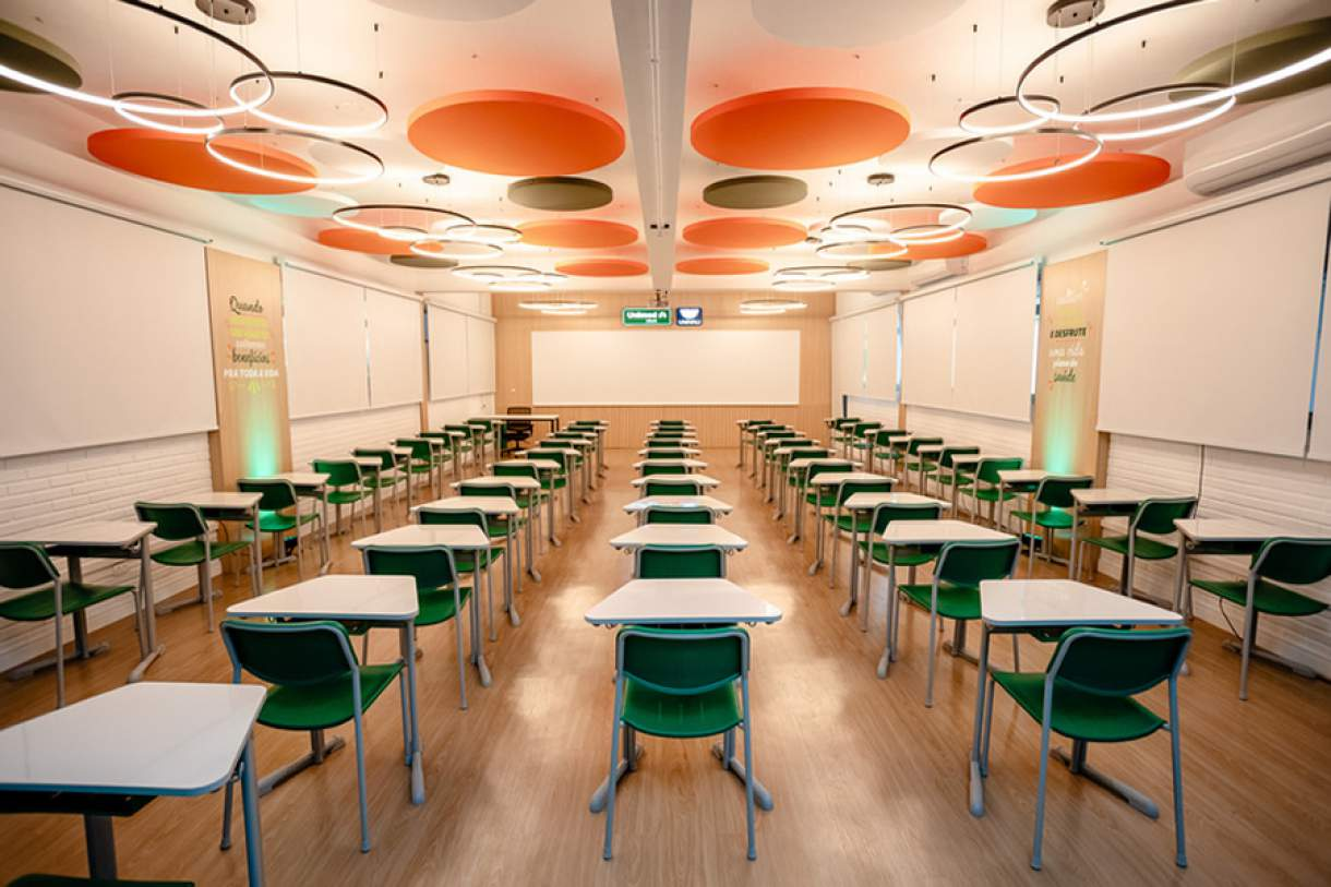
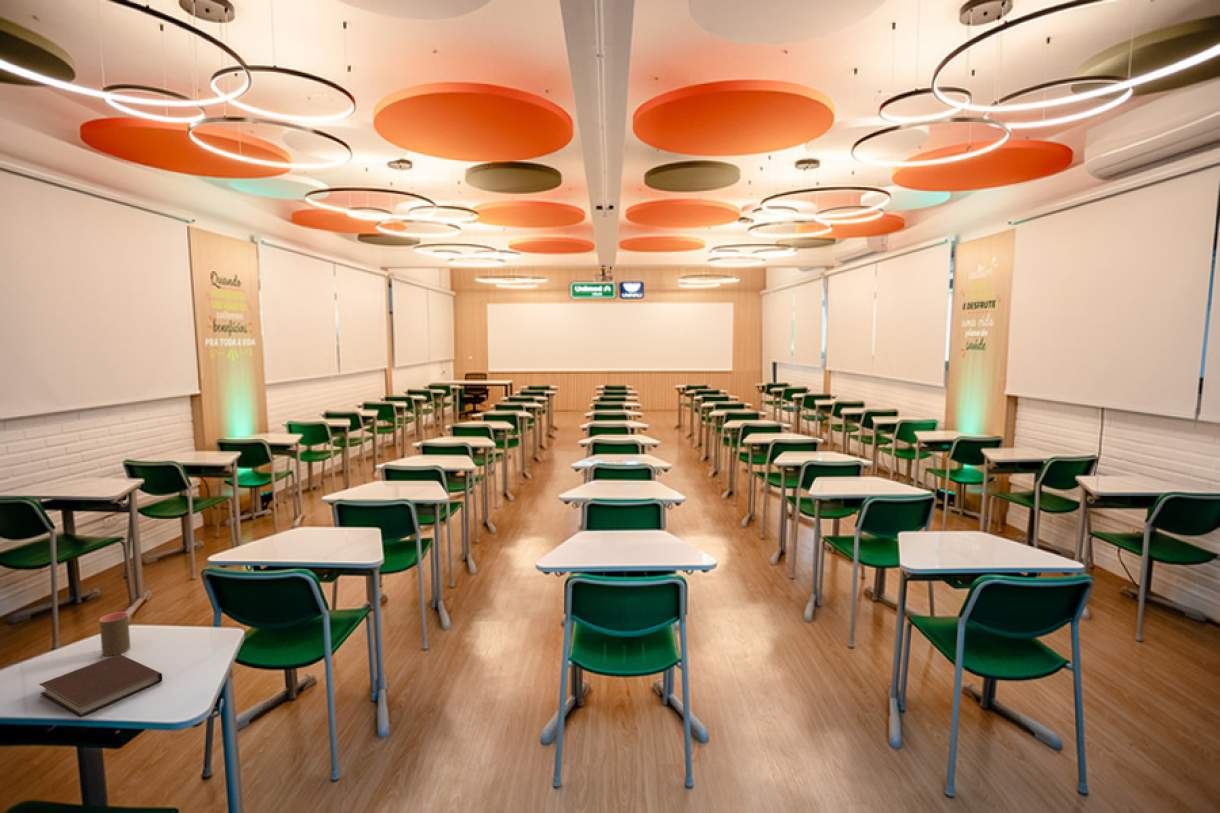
+ notebook [38,653,163,718]
+ cup [99,611,131,657]
